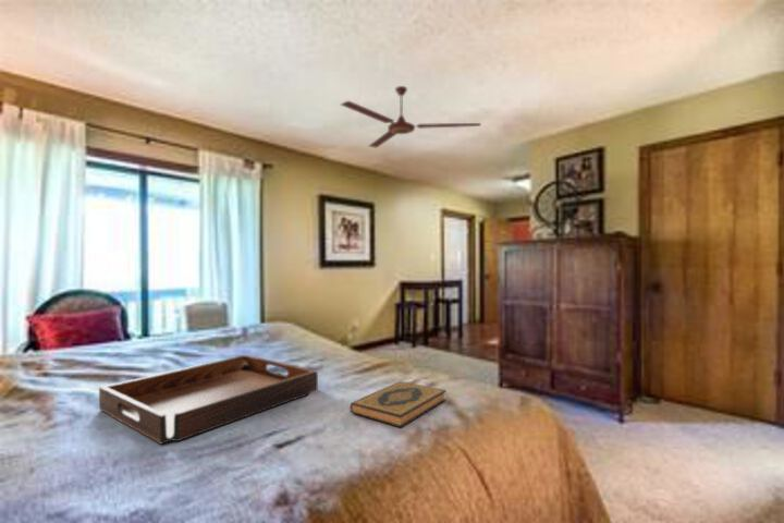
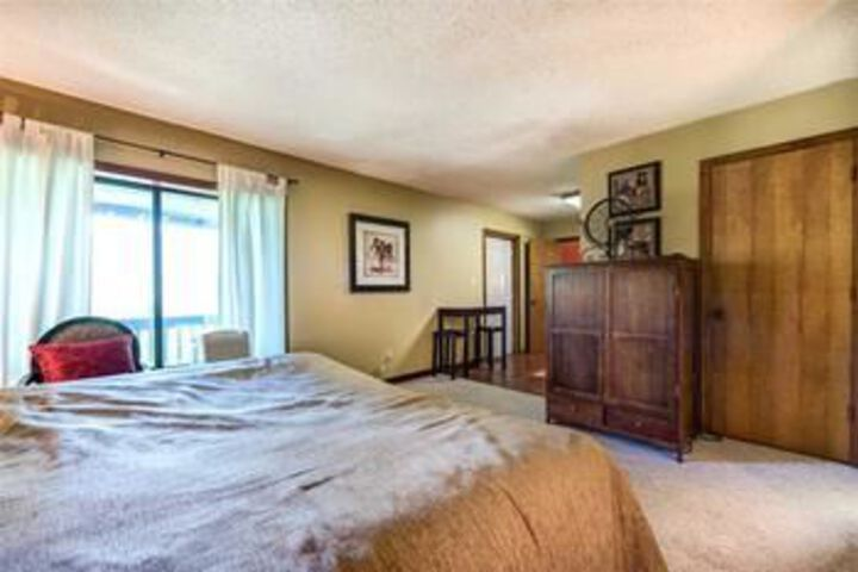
- ceiling fan [340,85,482,149]
- hardback book [350,380,448,429]
- serving tray [98,354,319,446]
